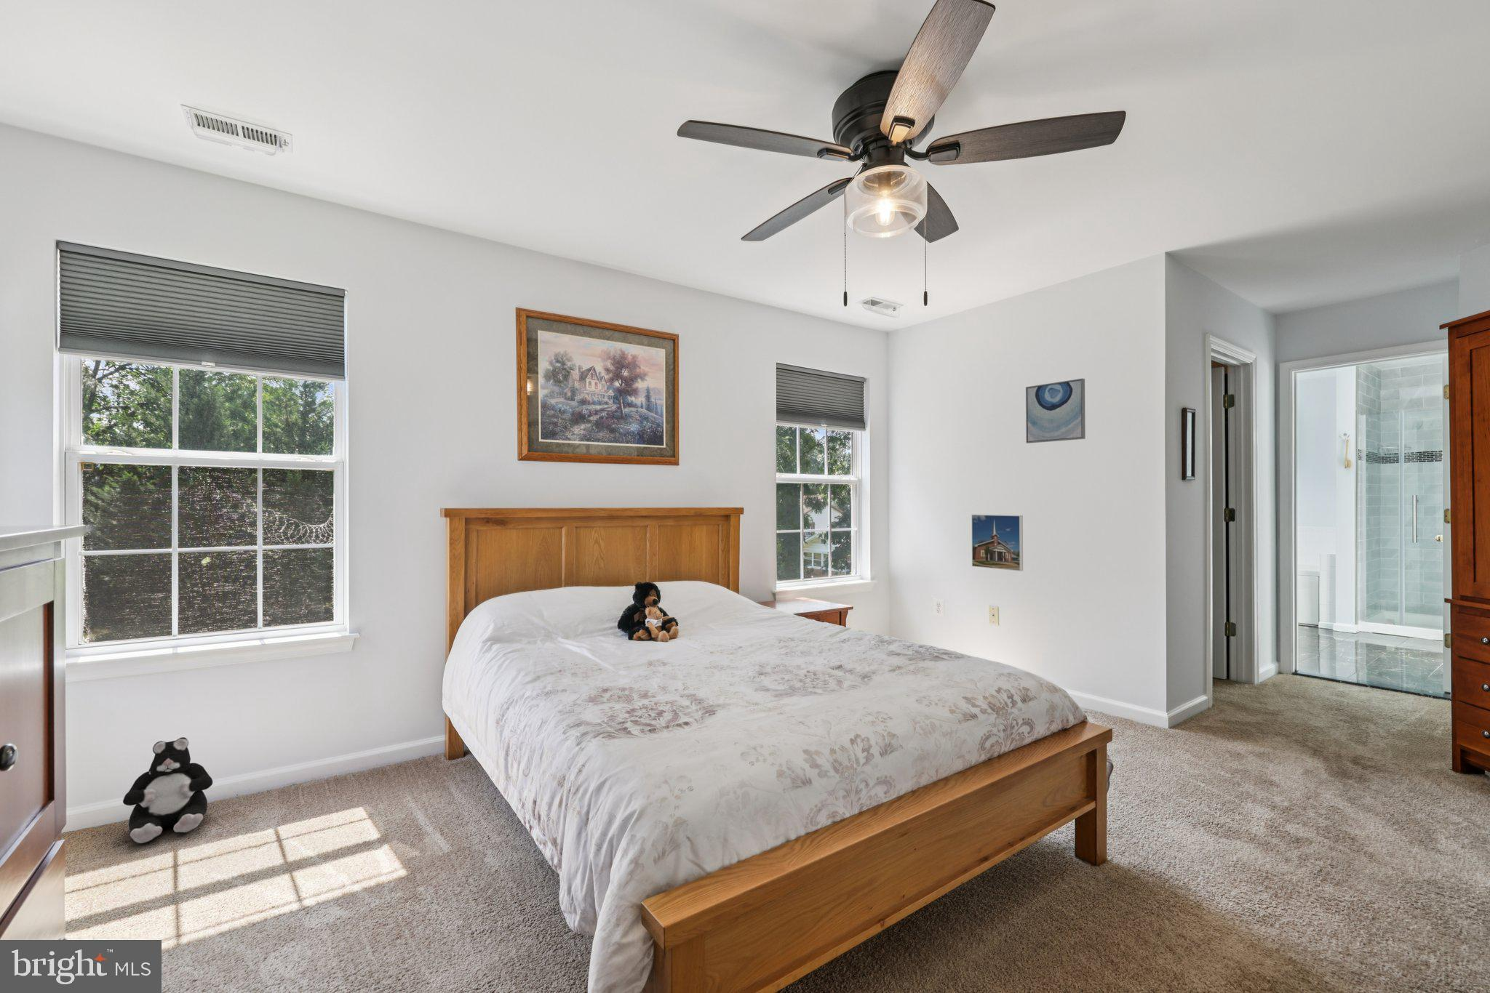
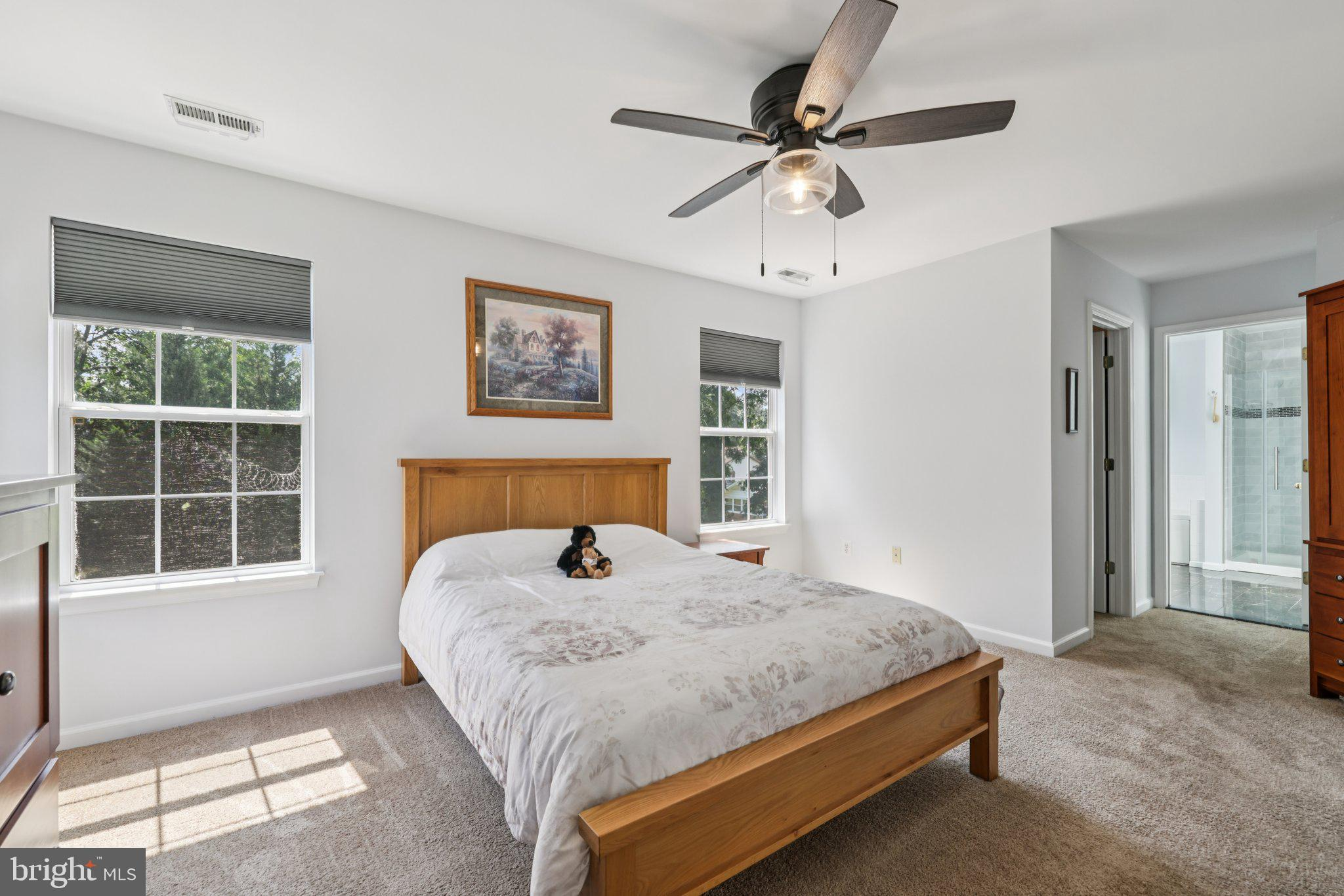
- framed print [970,514,1023,572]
- wall art [1025,378,1086,444]
- plush toy [122,736,213,844]
